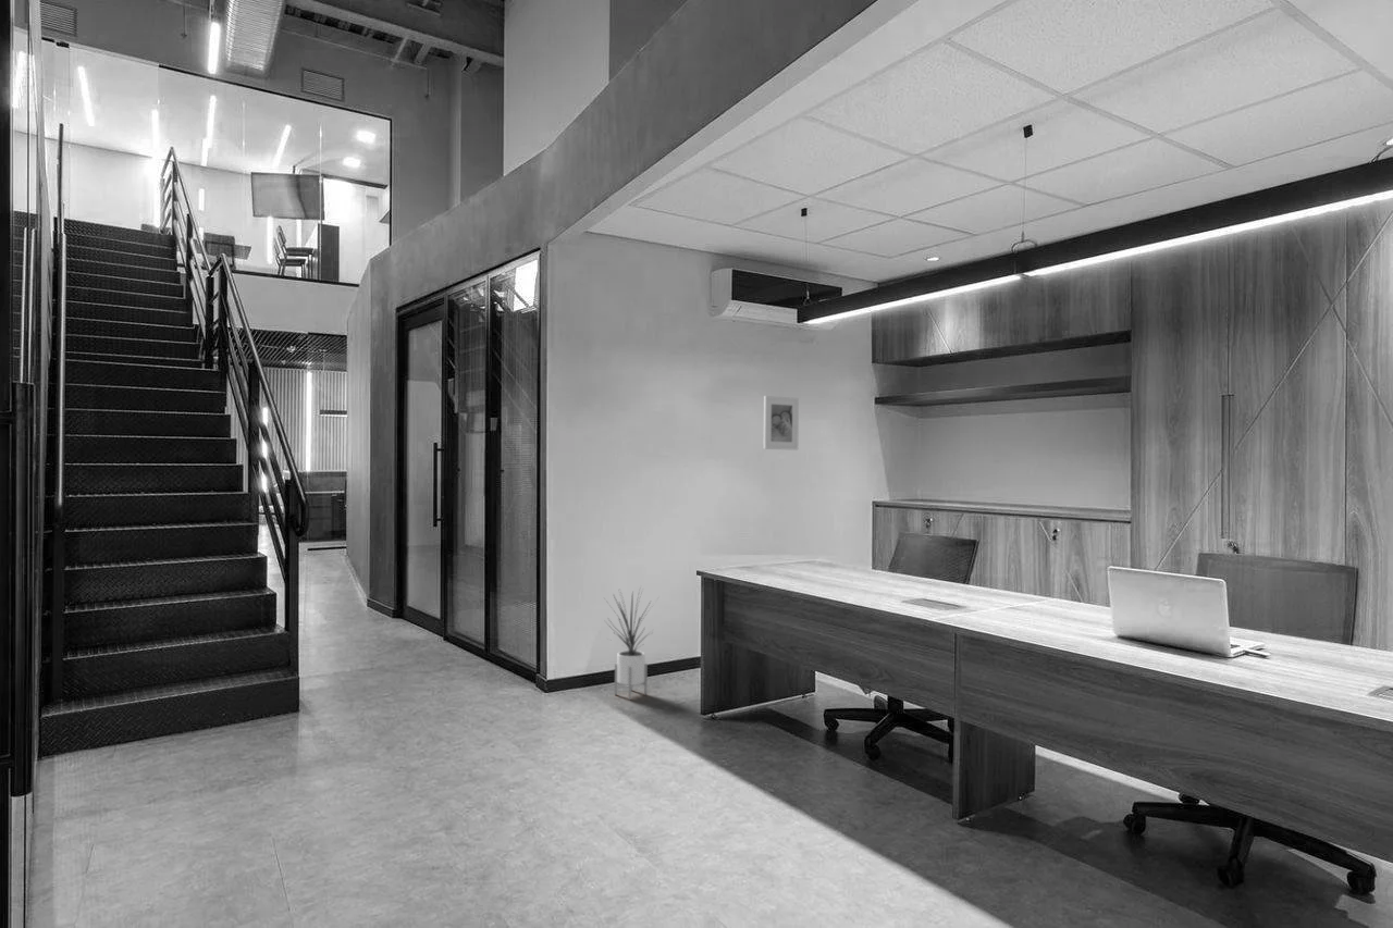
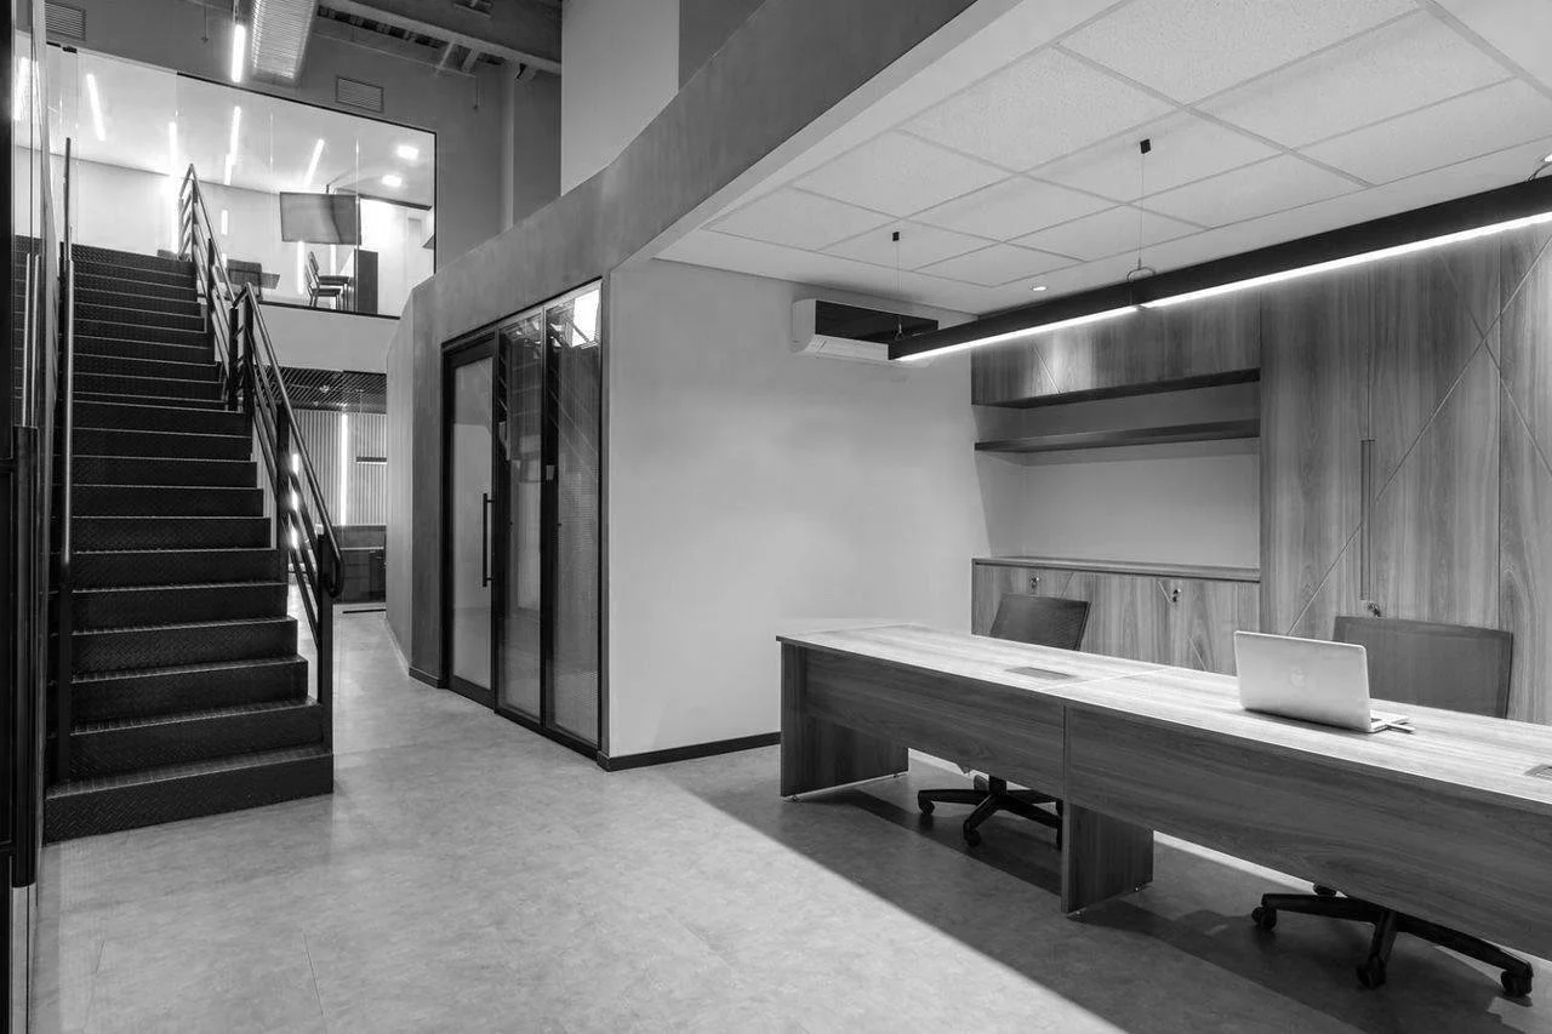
- house plant [604,585,661,701]
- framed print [763,395,800,451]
